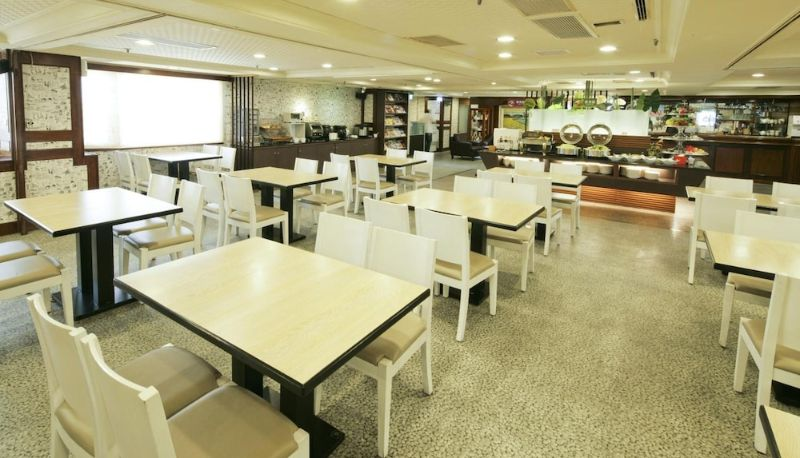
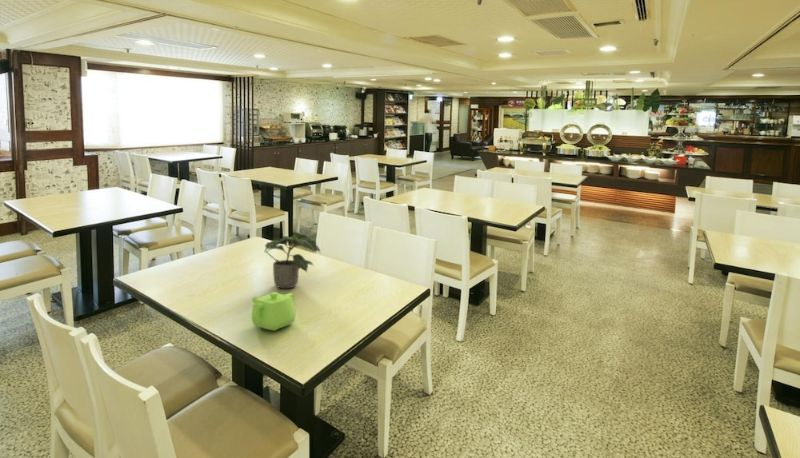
+ potted plant [264,231,321,289]
+ teapot [250,291,297,331]
